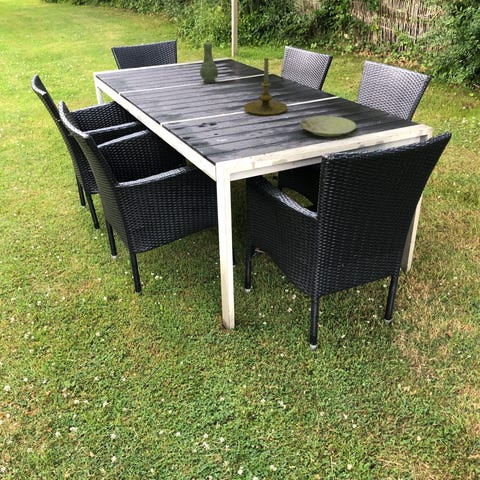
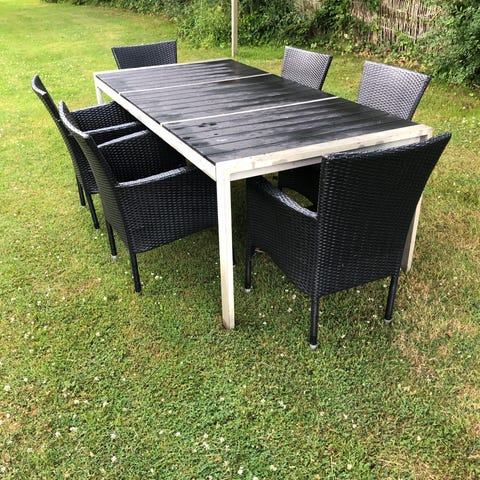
- plate [299,115,357,137]
- vase [199,39,219,84]
- candle holder [243,57,289,116]
